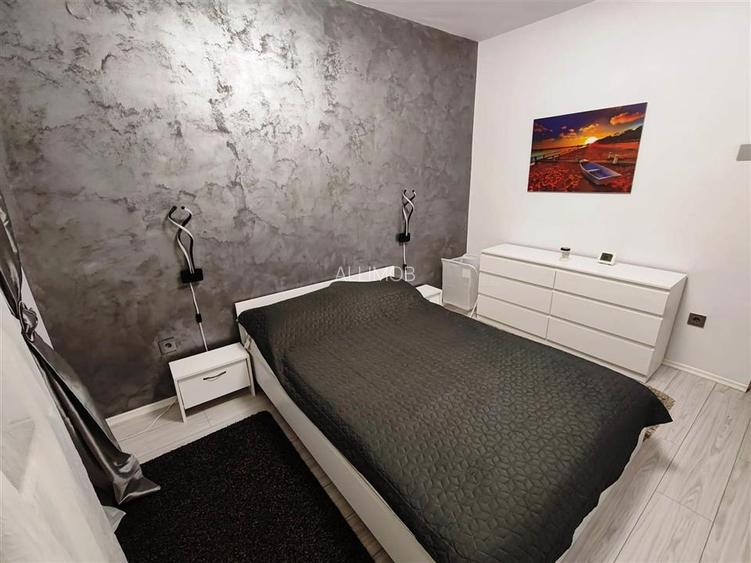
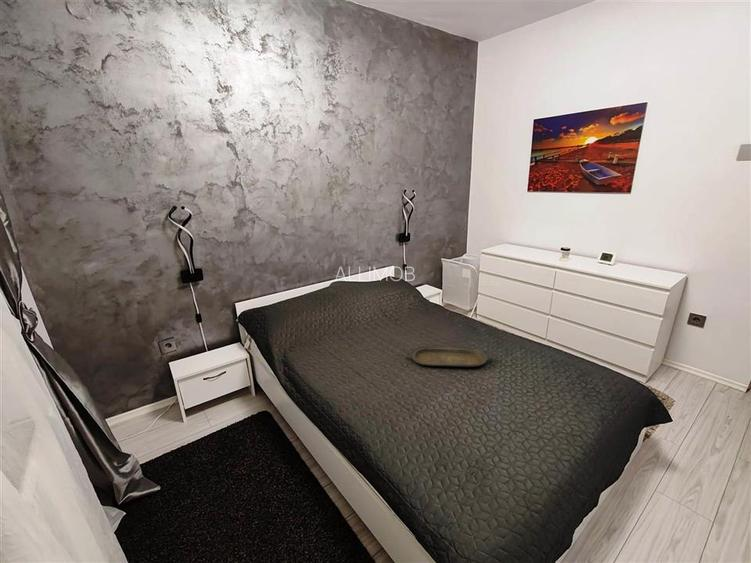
+ serving tray [405,345,494,368]
